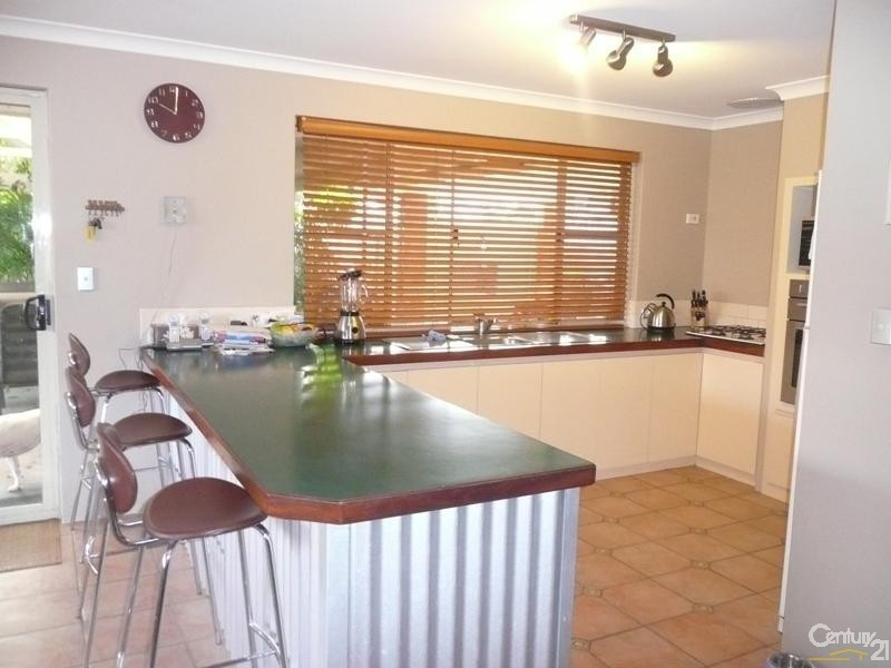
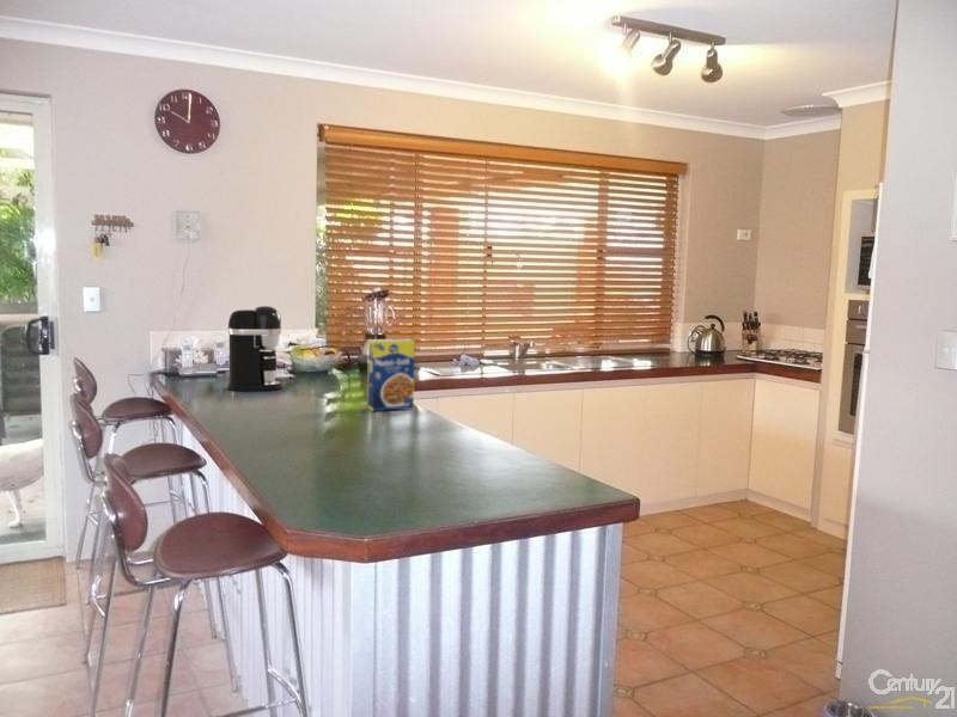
+ coffee maker [226,305,284,392]
+ legume [366,337,416,412]
